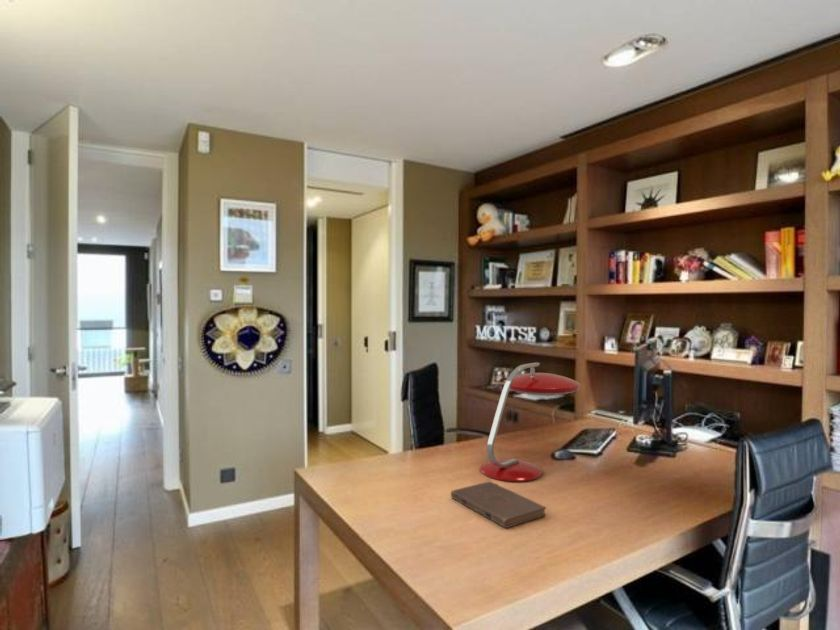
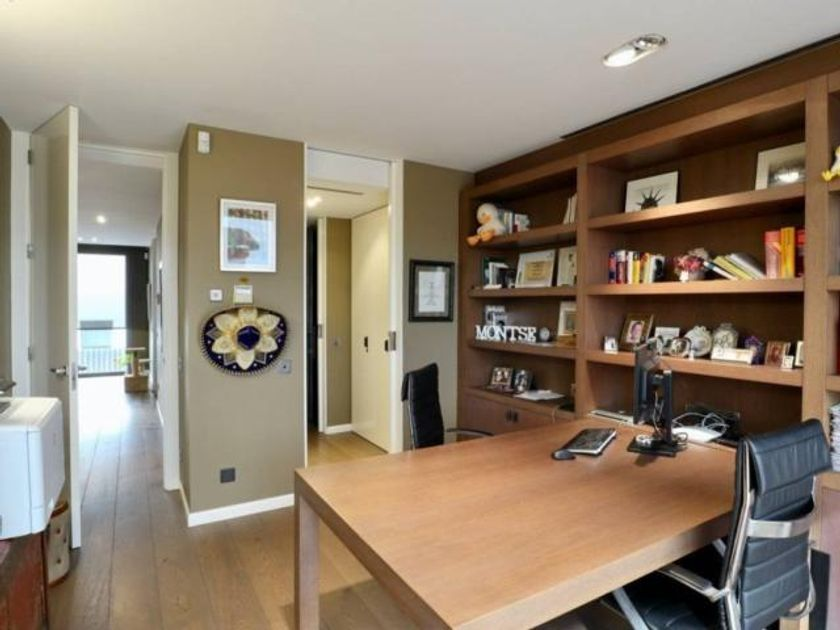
- desk lamp [479,362,581,483]
- book [450,480,547,529]
